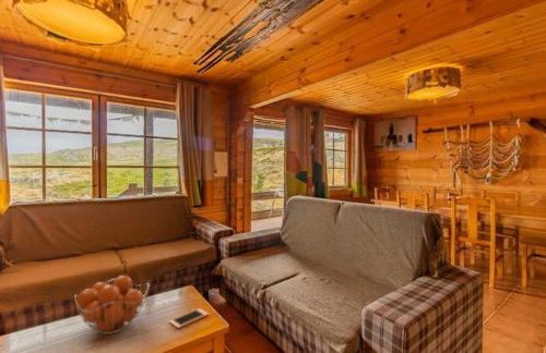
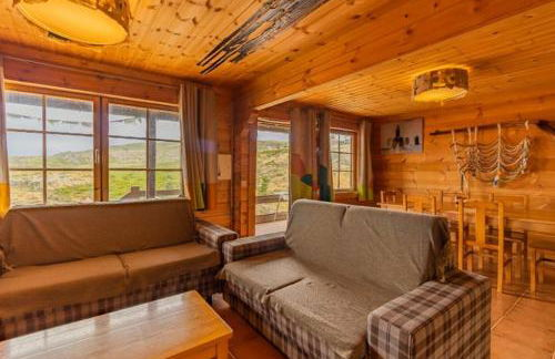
- cell phone [168,307,210,329]
- fruit basket [73,275,151,336]
